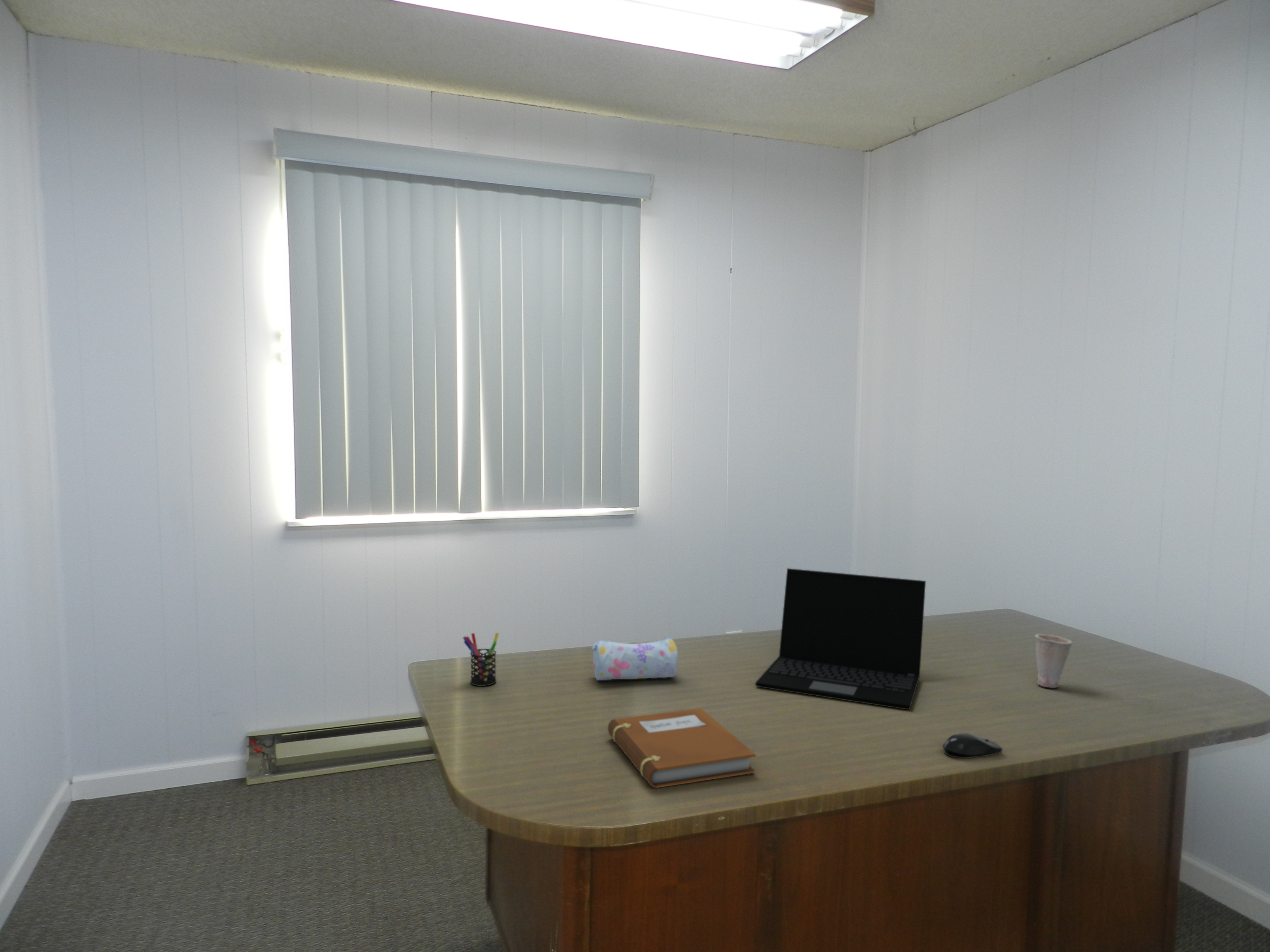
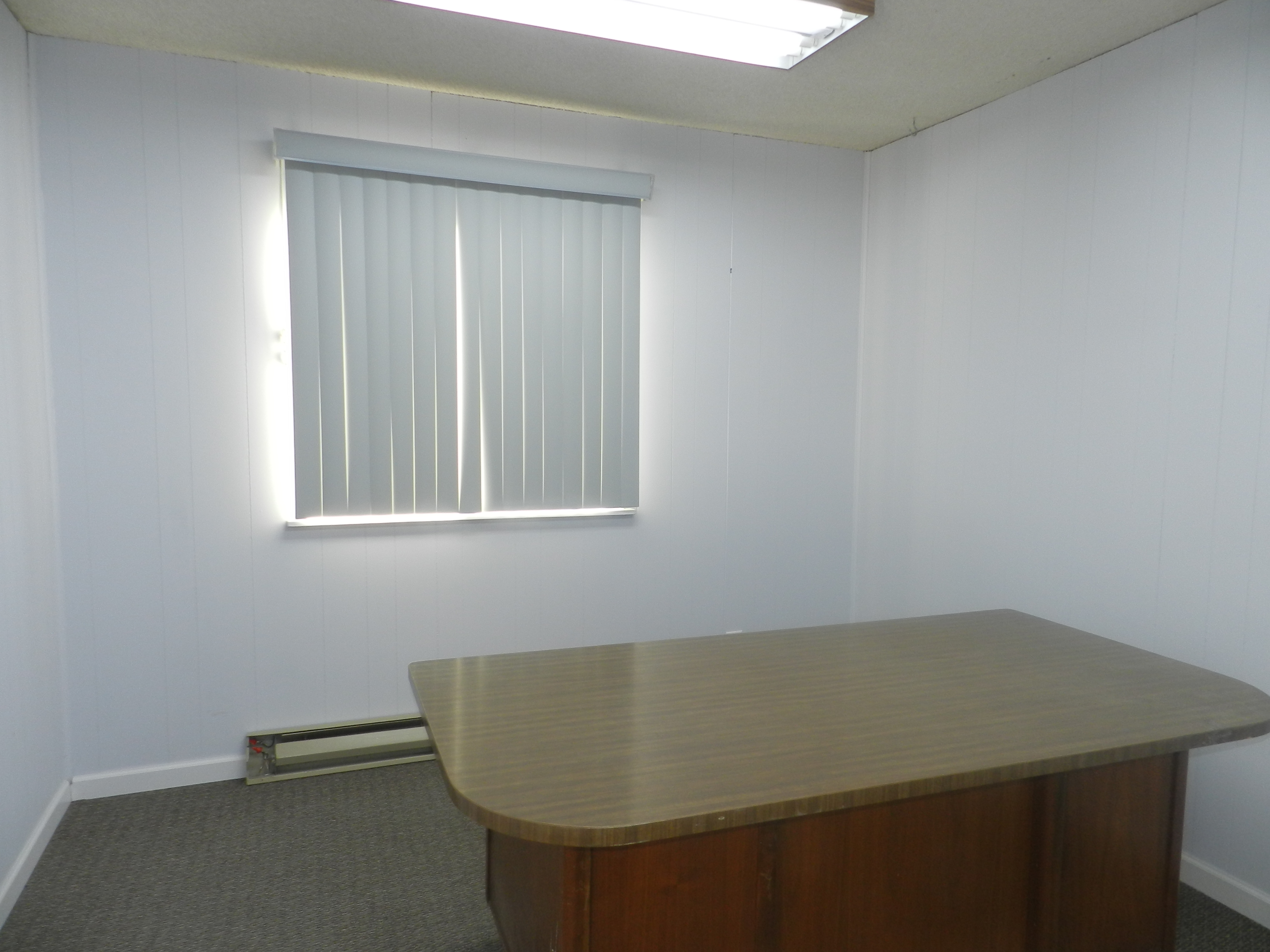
- computer mouse [942,732,1003,758]
- laptop [755,568,926,710]
- cup [1035,634,1073,688]
- pencil case [591,637,678,681]
- pen holder [463,632,499,686]
- notebook [607,707,756,788]
